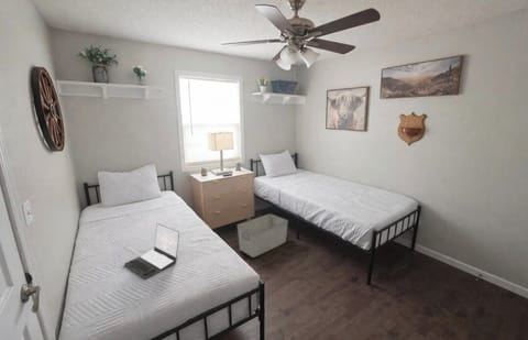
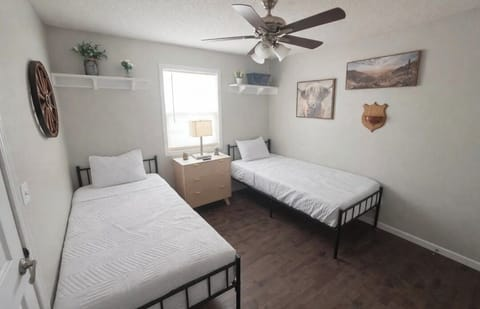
- laptop [123,222,180,279]
- storage bin [237,212,289,259]
